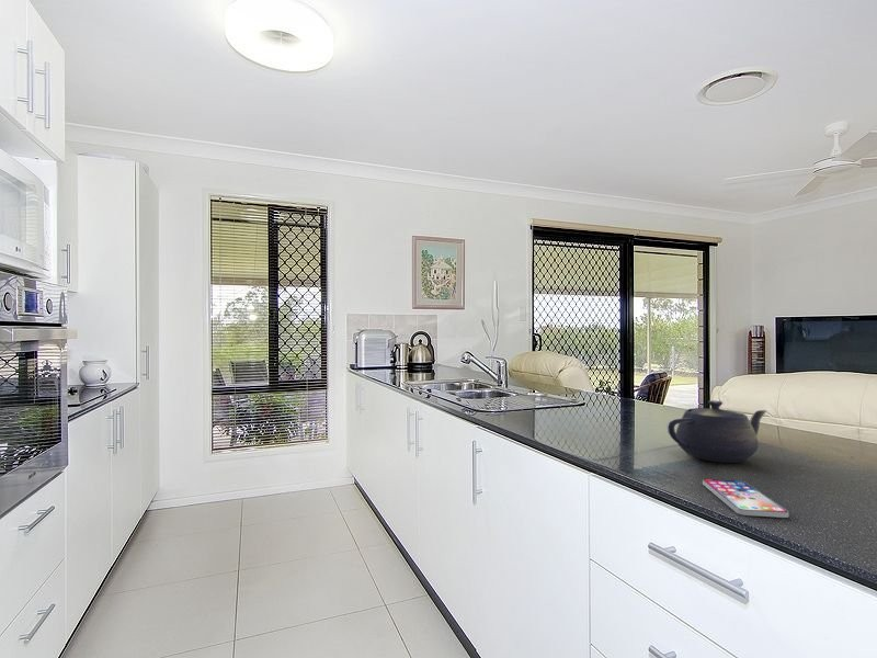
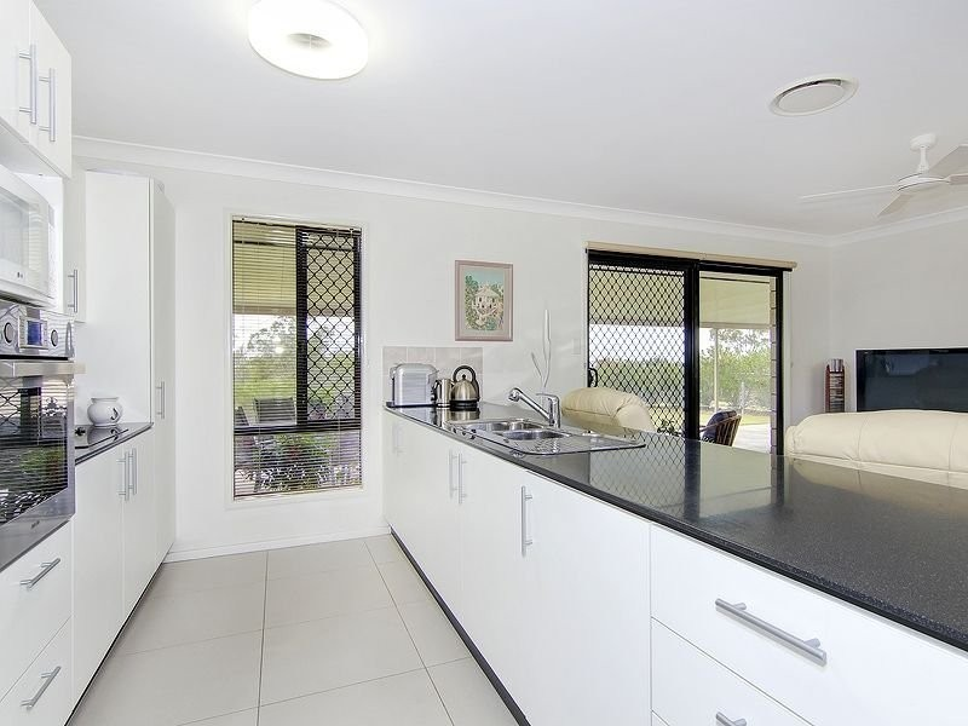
- smartphone [702,478,790,519]
- teapot [665,399,767,464]
